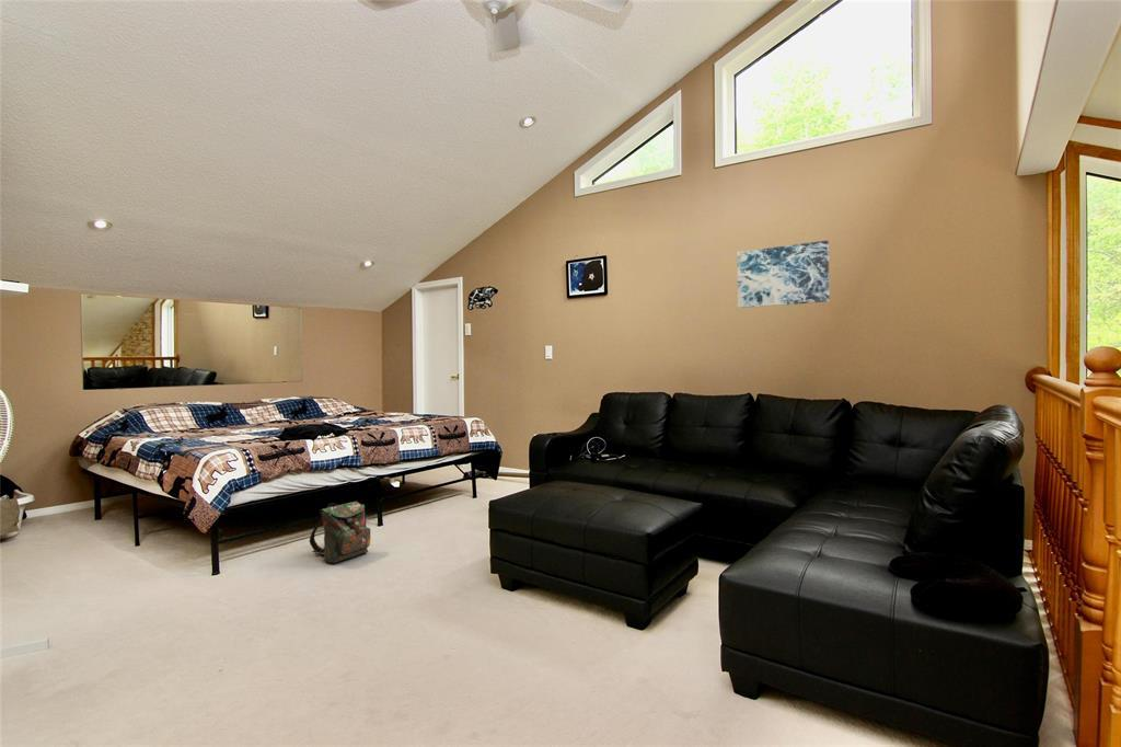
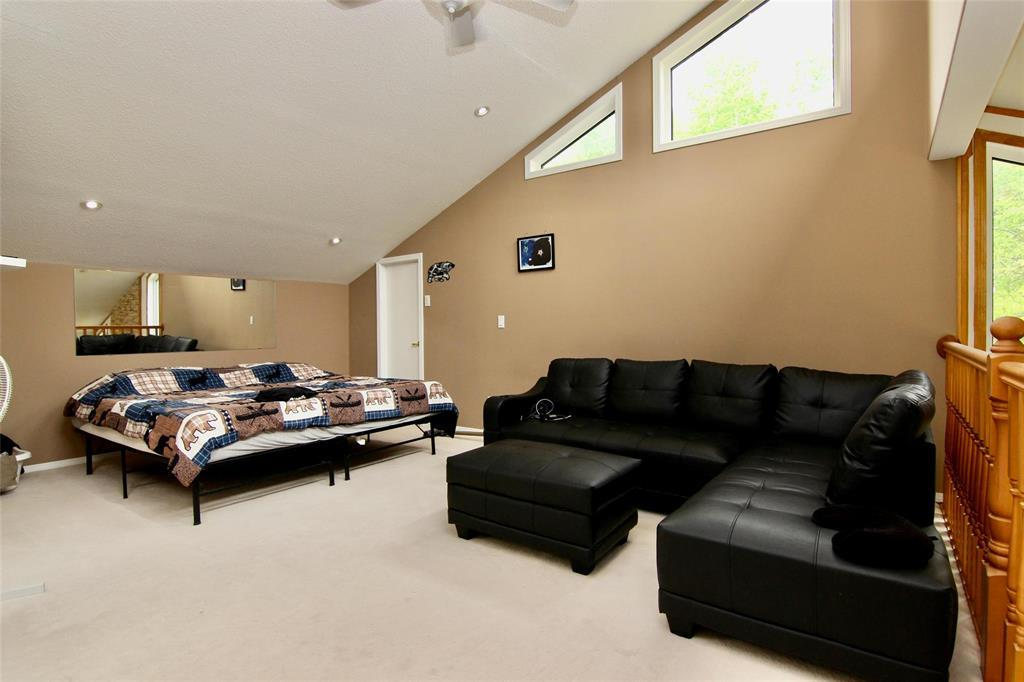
- backpack [309,501,371,564]
- wall art [737,239,831,309]
